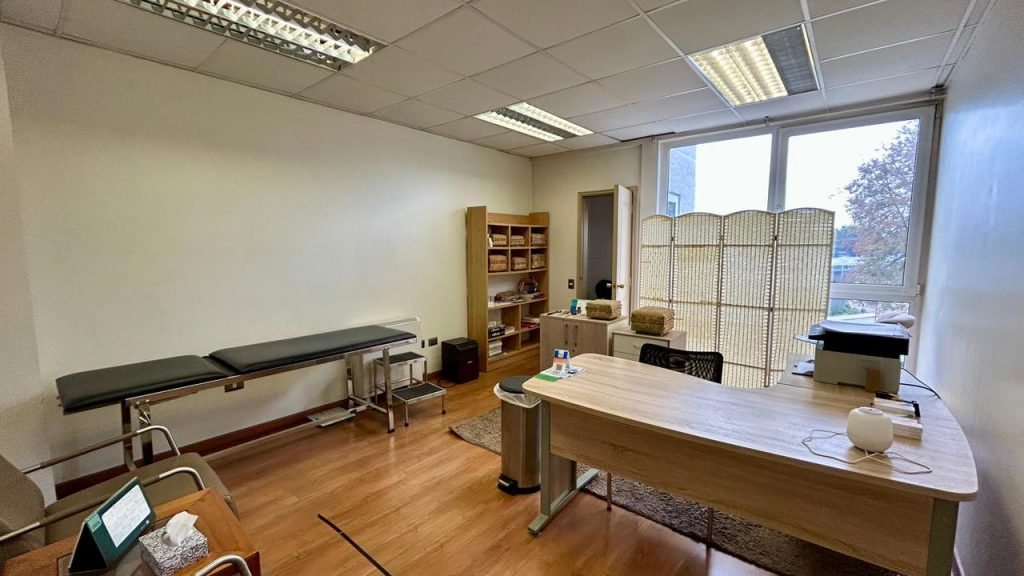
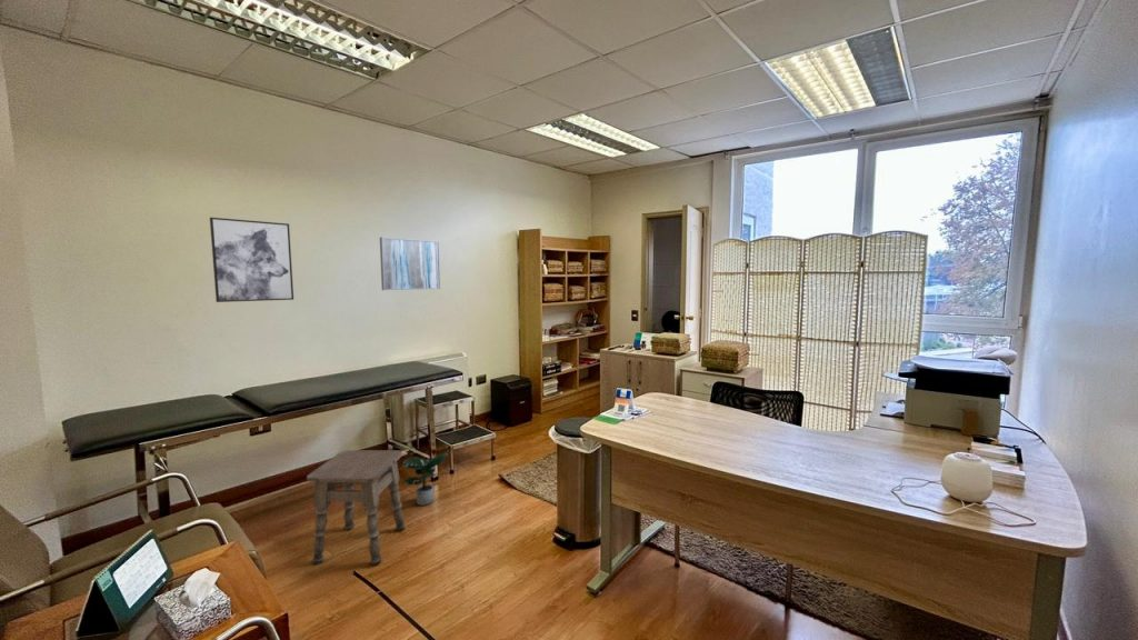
+ wall art [379,236,441,291]
+ wall art [209,217,295,303]
+ side table [306,449,406,567]
+ potted plant [401,452,449,507]
